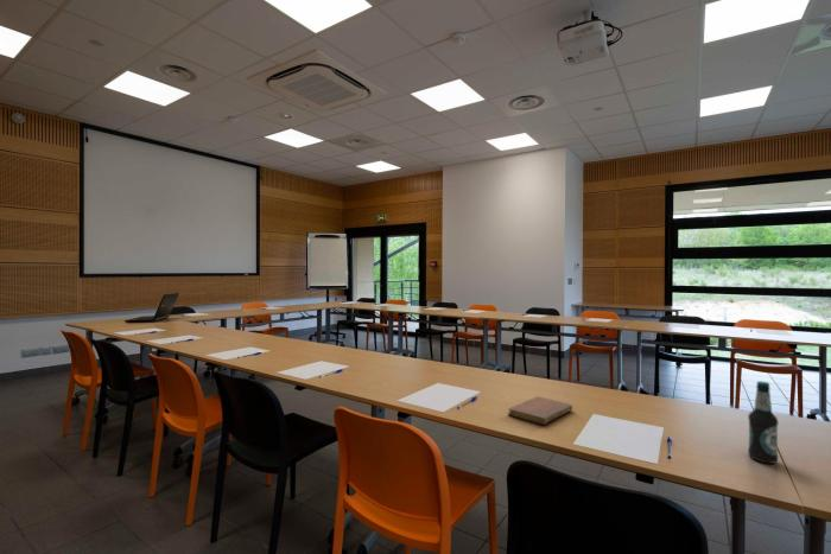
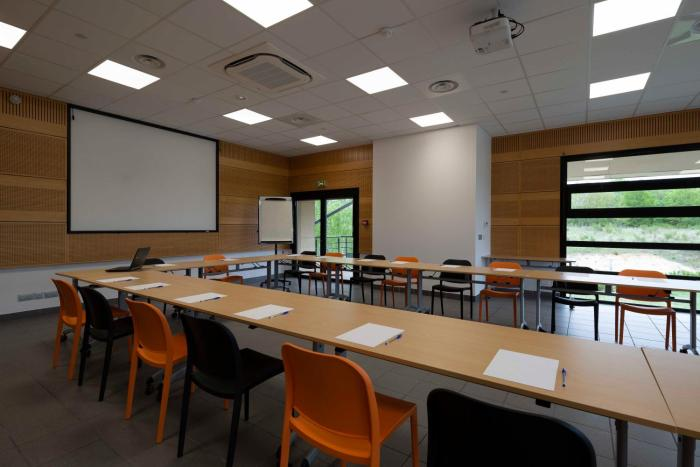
- notebook [507,395,573,426]
- bottle [747,380,779,465]
